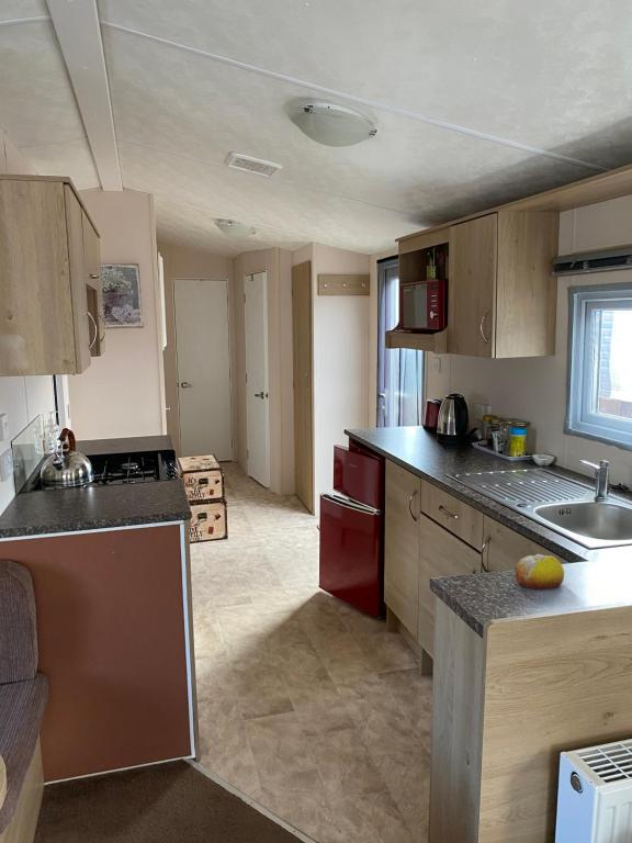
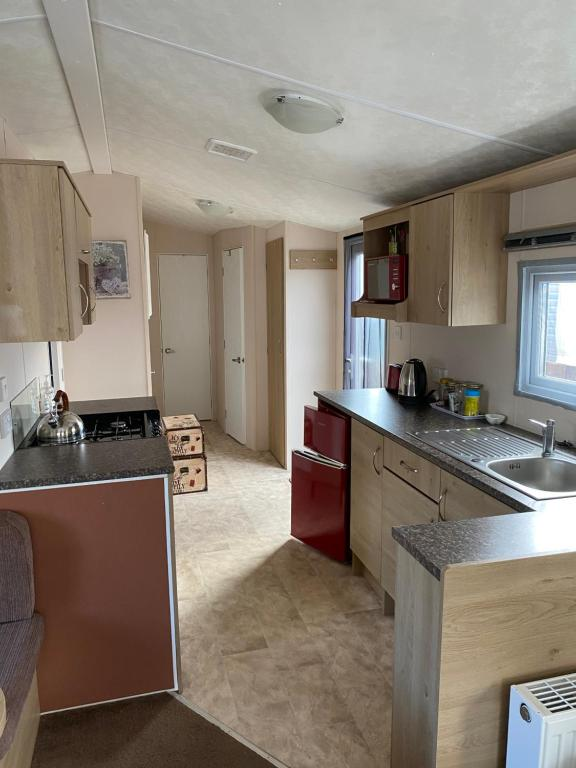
- fruit [514,553,565,591]
